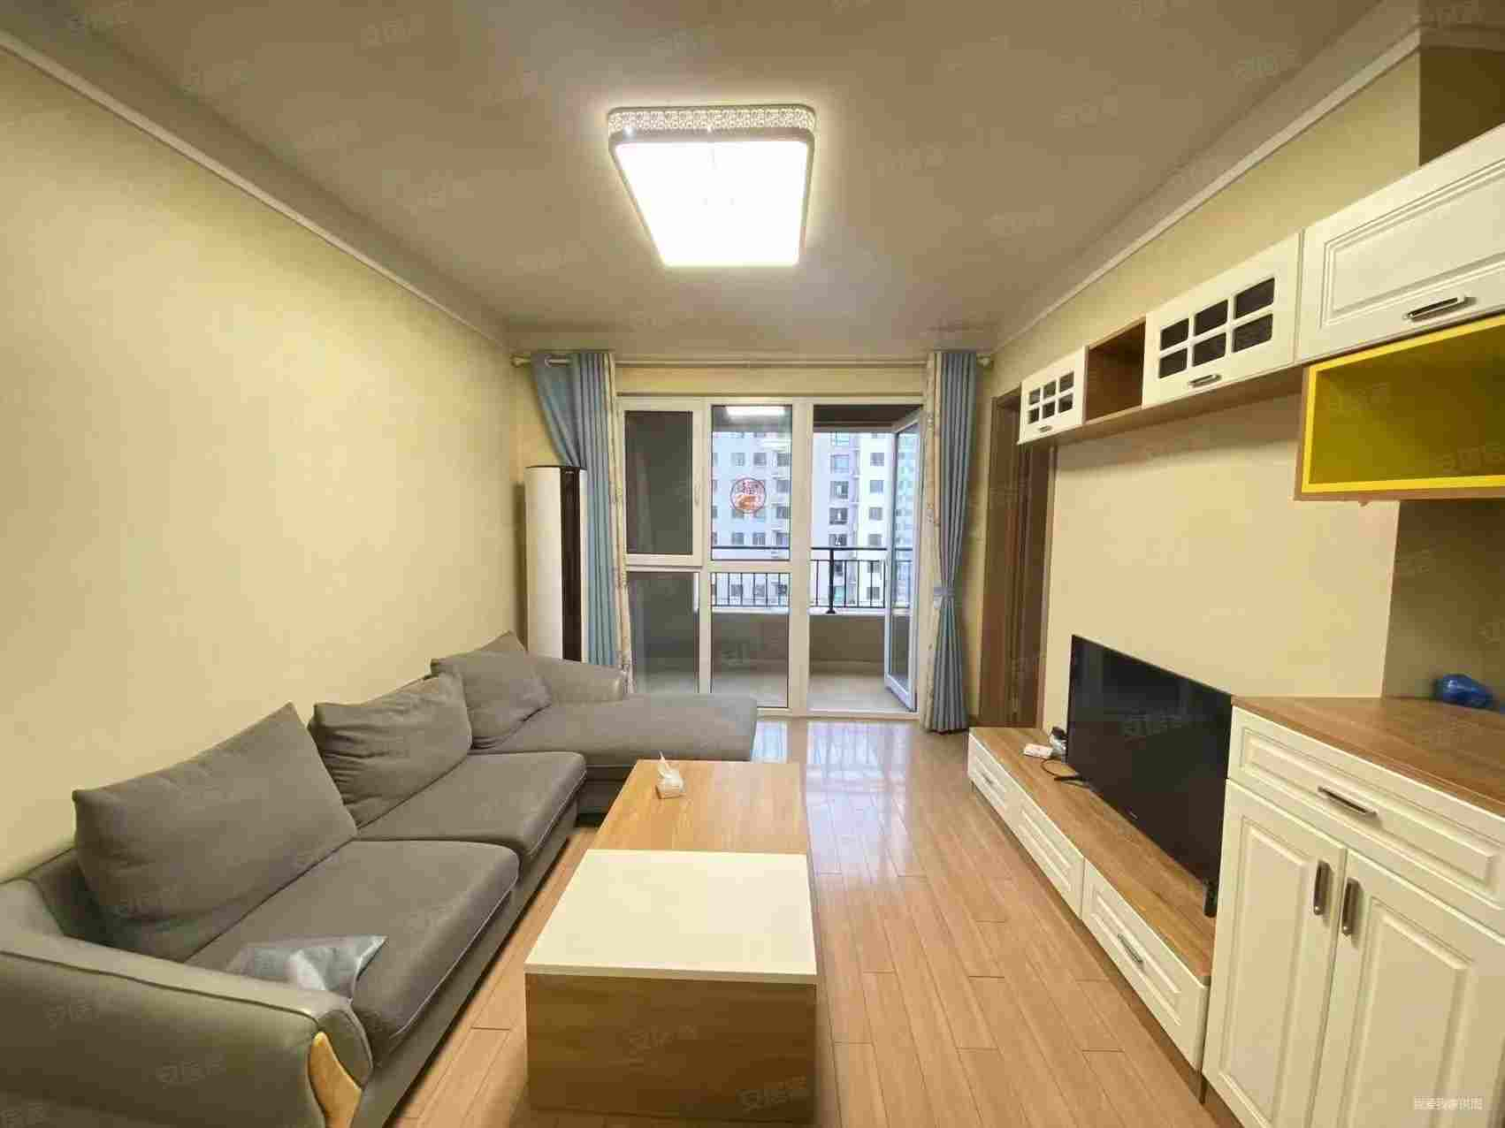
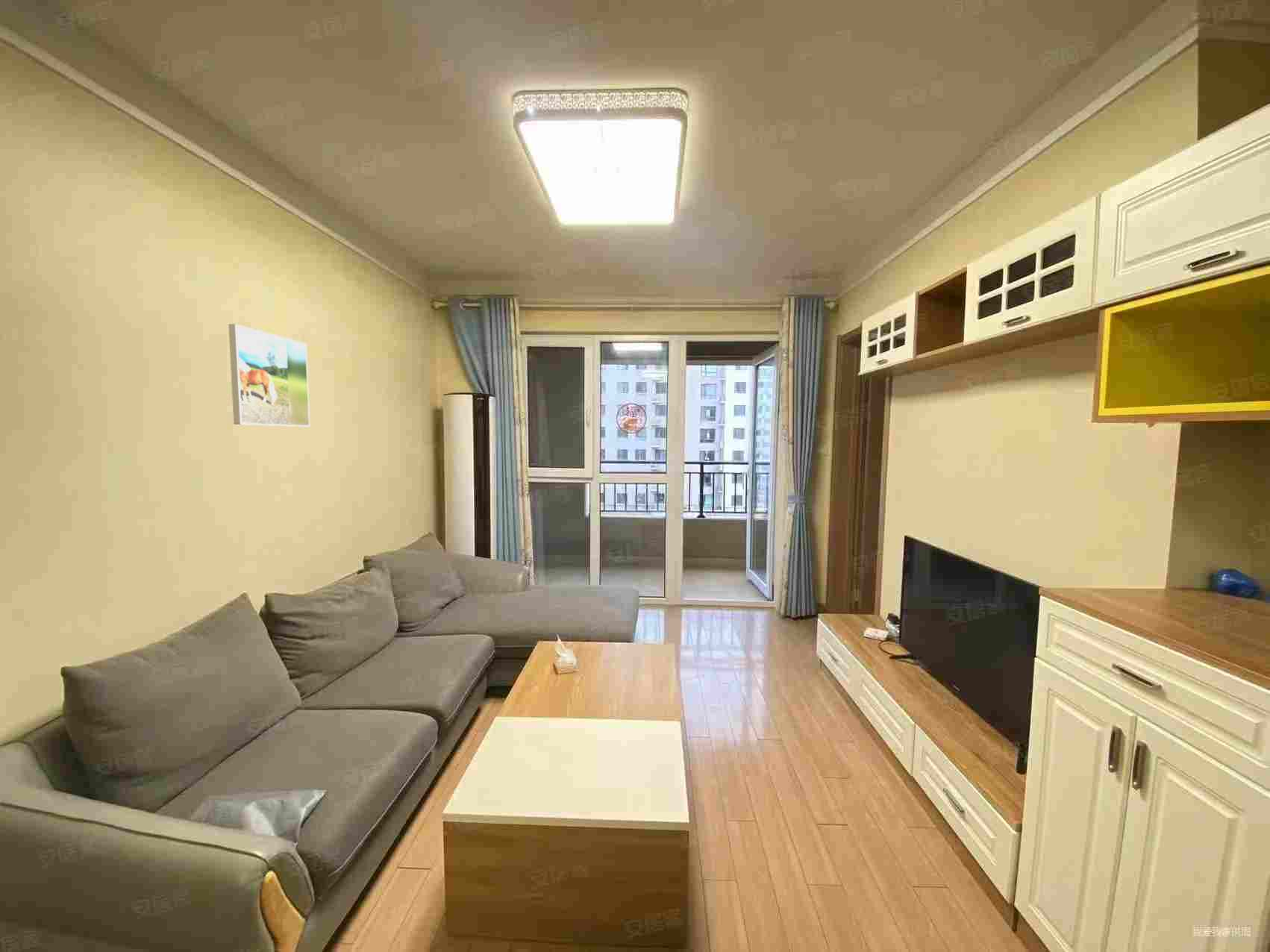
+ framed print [228,323,310,428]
